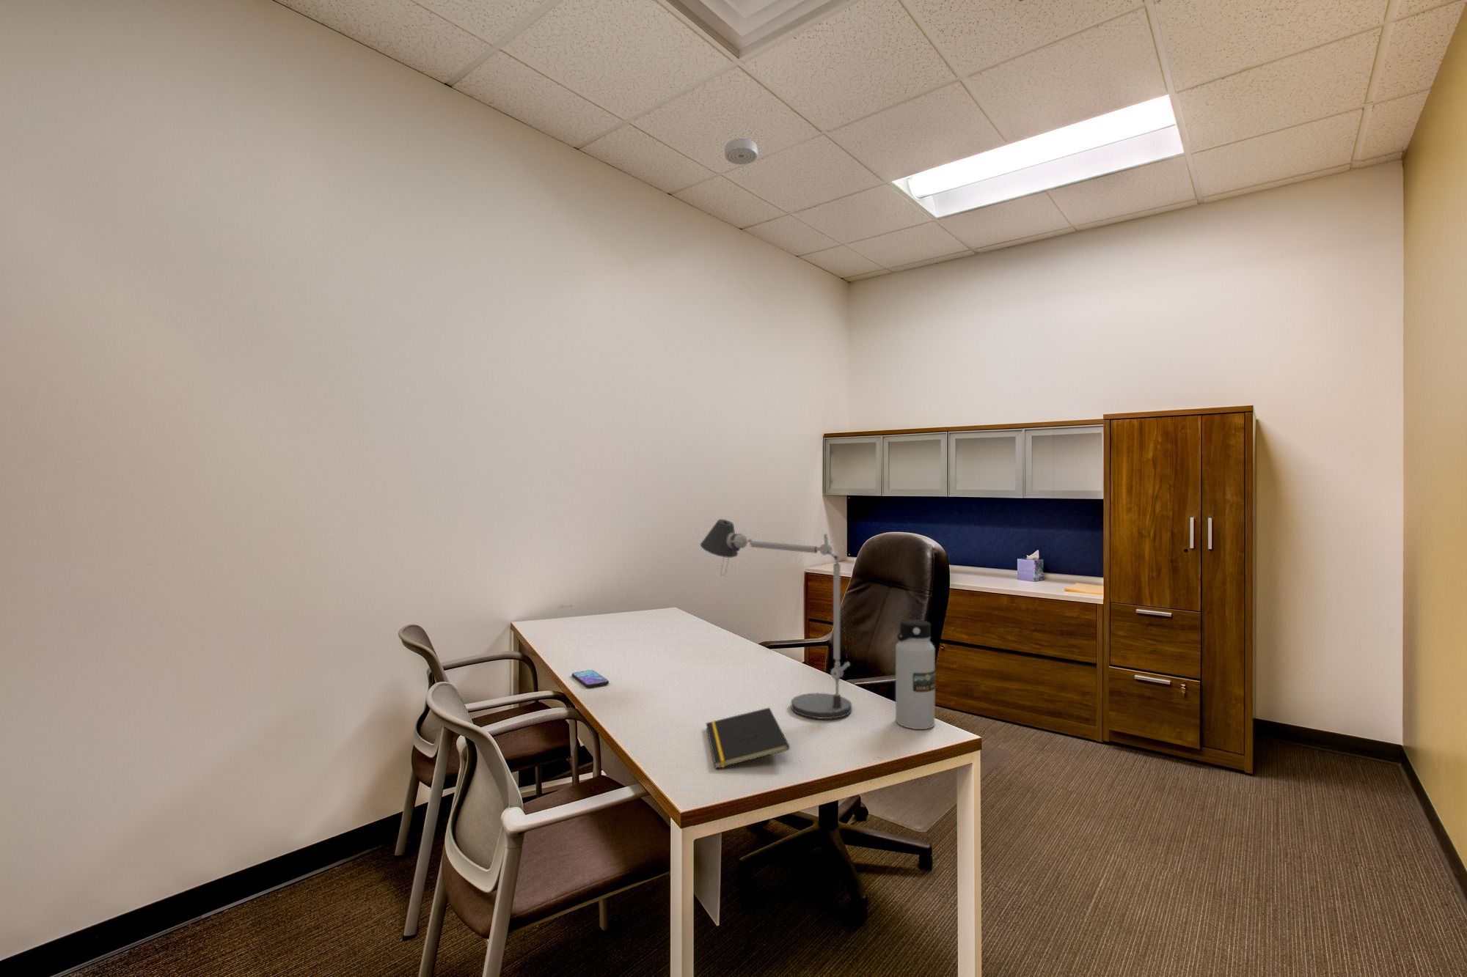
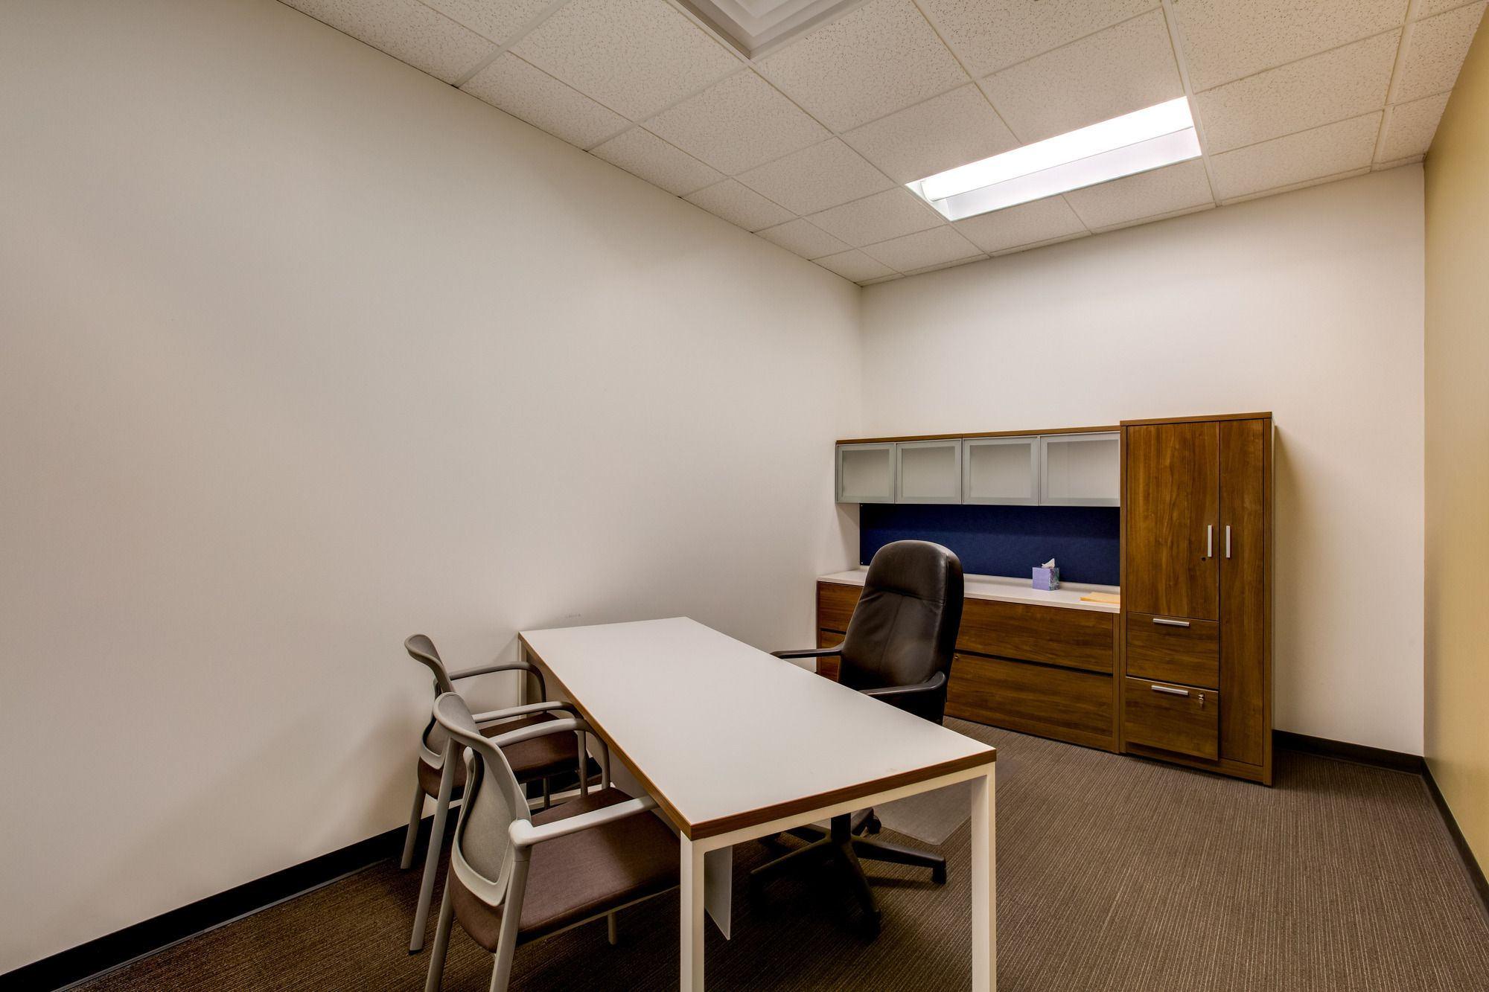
- smartphone [572,670,610,687]
- water bottle [894,618,935,729]
- notepad [706,707,791,770]
- desk lamp [700,518,852,720]
- smoke detector [724,137,758,166]
